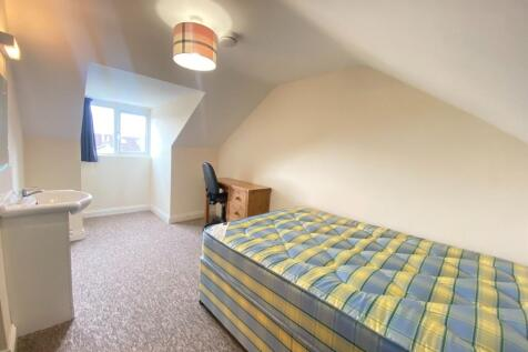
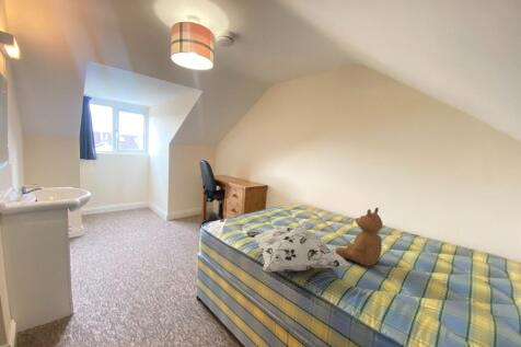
+ teddy bear [335,206,384,267]
+ decorative pillow [246,225,352,273]
